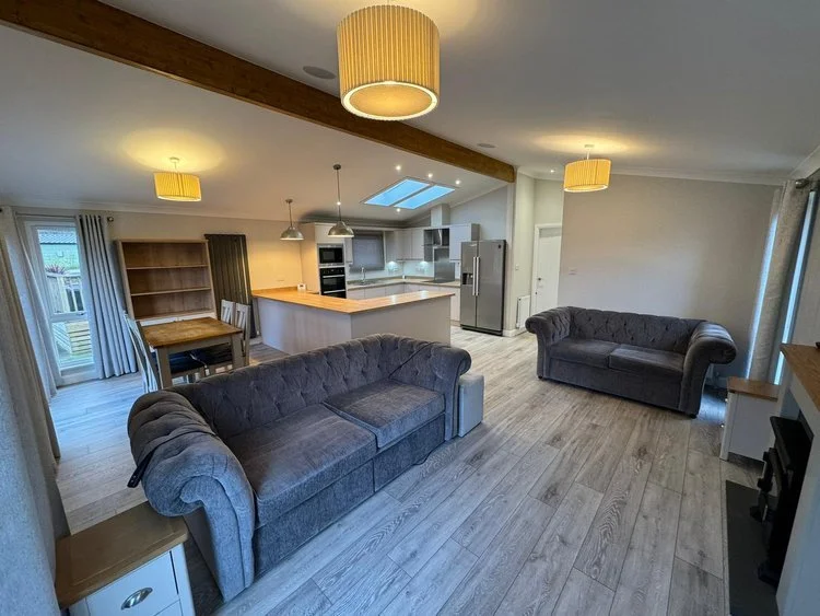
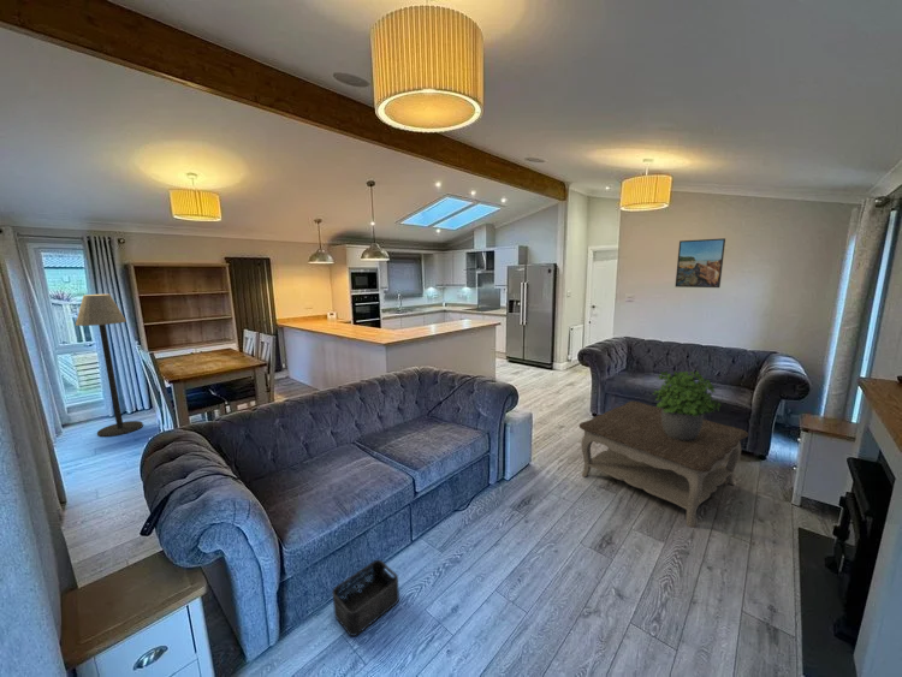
+ storage bin [331,559,400,637]
+ floor lamp [75,293,144,438]
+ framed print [673,237,726,289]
+ coffee table [578,400,749,529]
+ potted plant [652,369,722,441]
